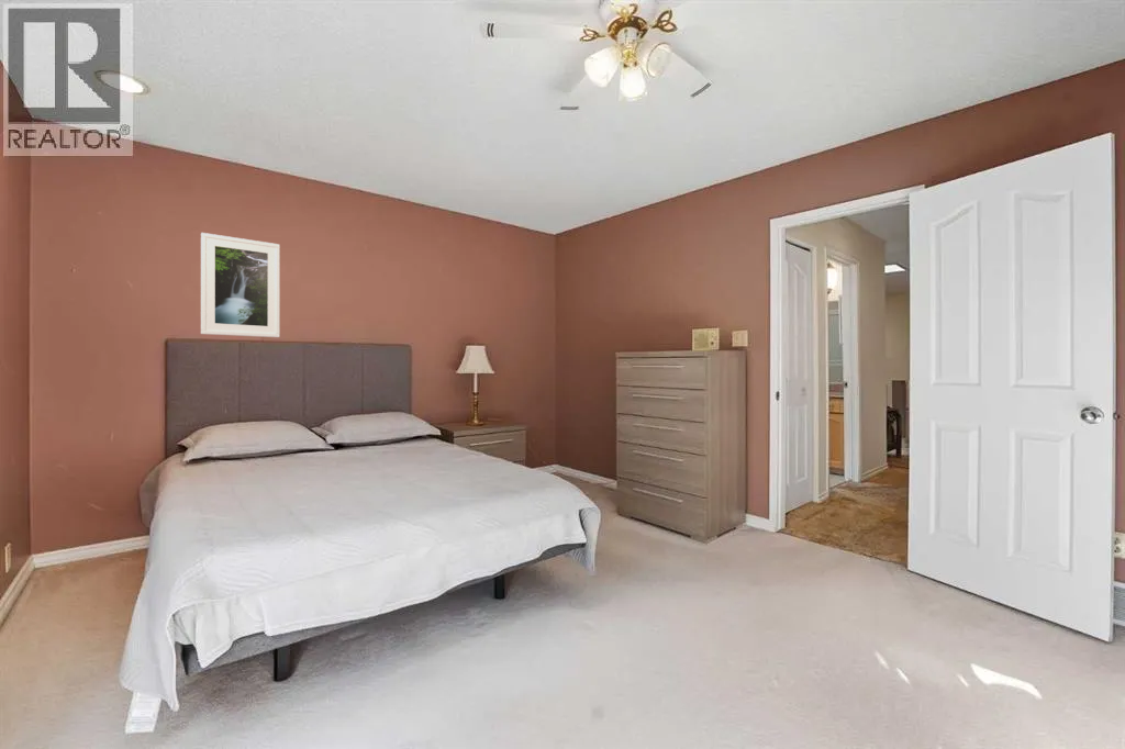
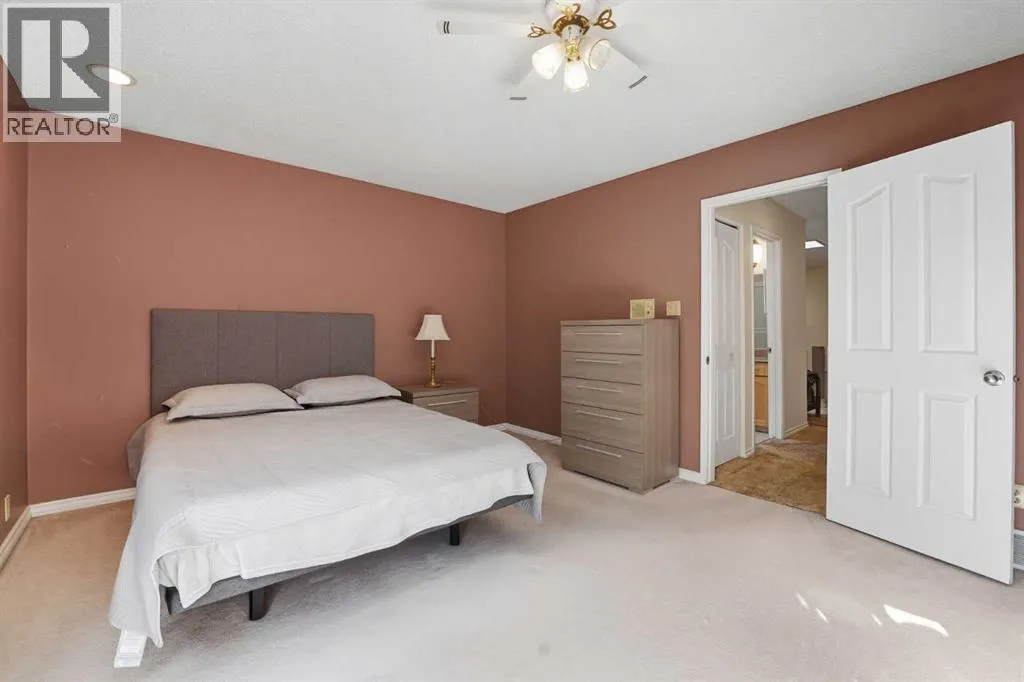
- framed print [200,232,281,338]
